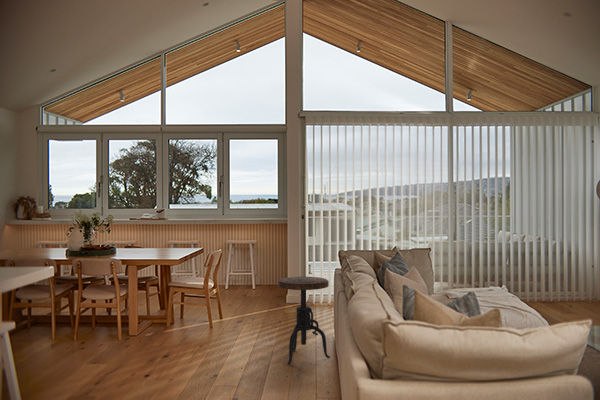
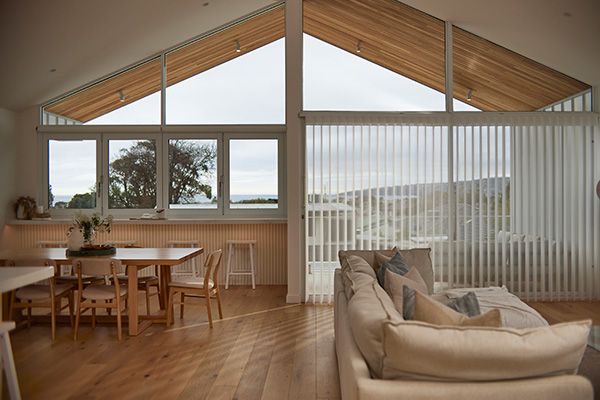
- side table [277,276,331,365]
